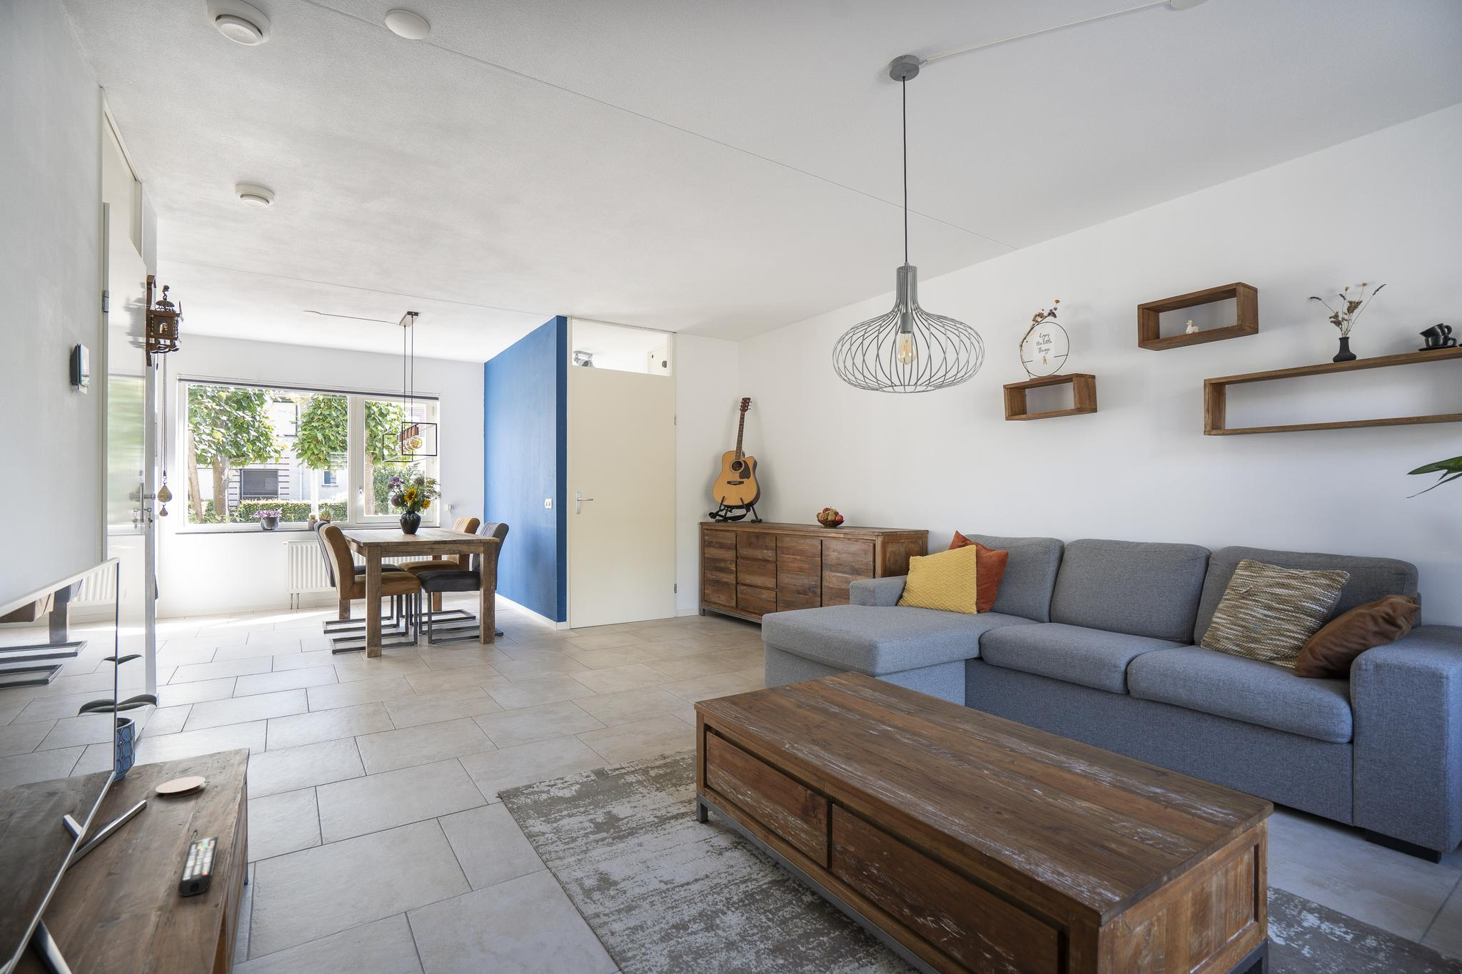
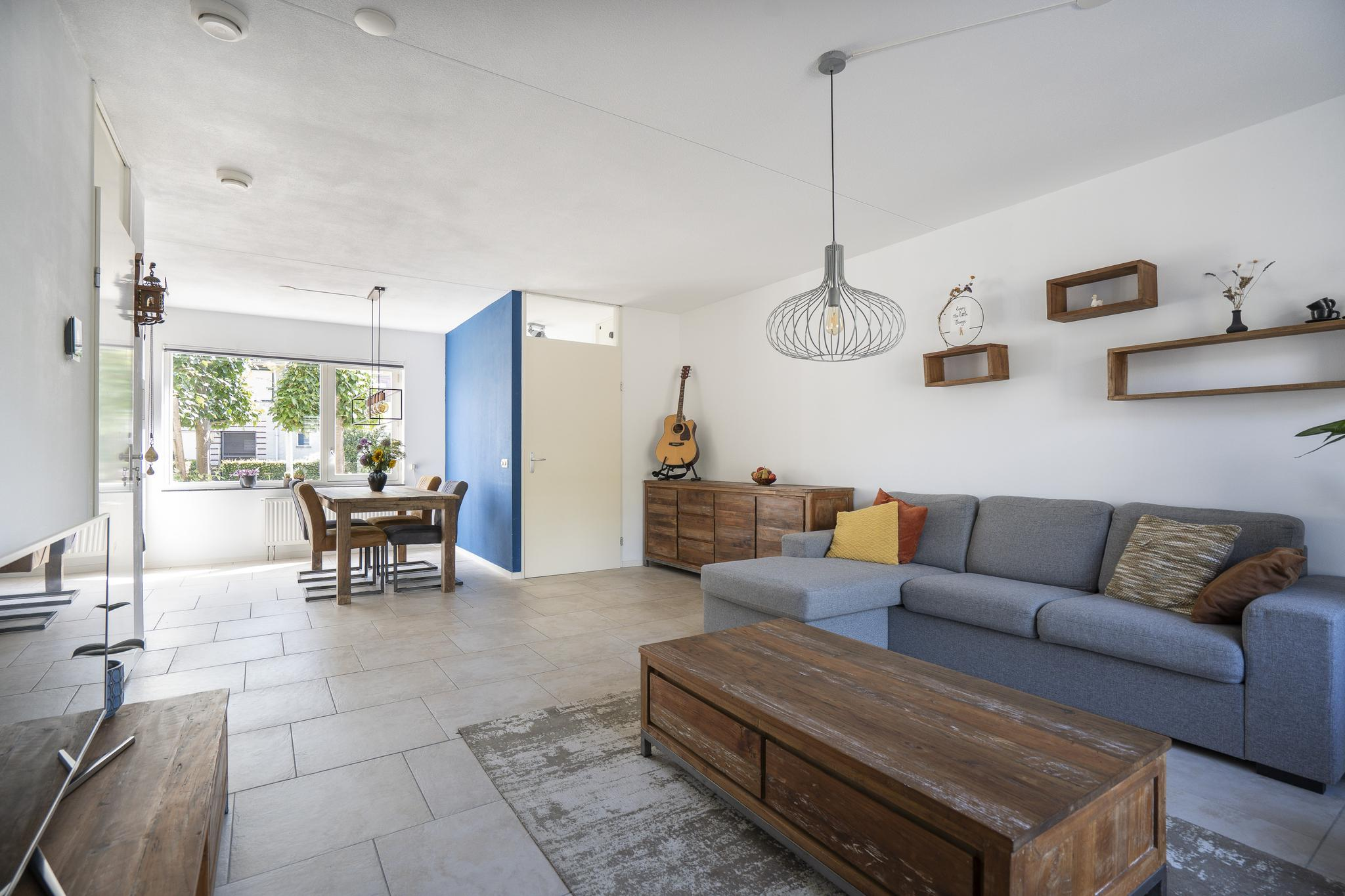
- remote control [178,835,220,897]
- coaster [155,776,207,799]
